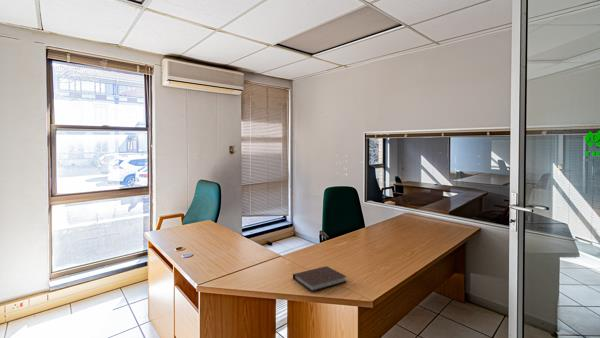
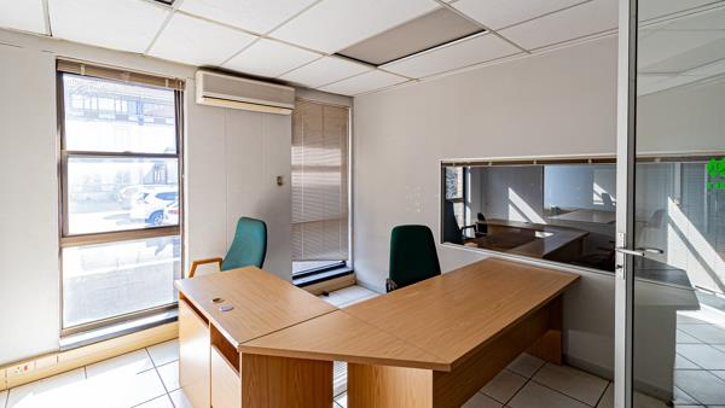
- notebook [292,265,348,293]
